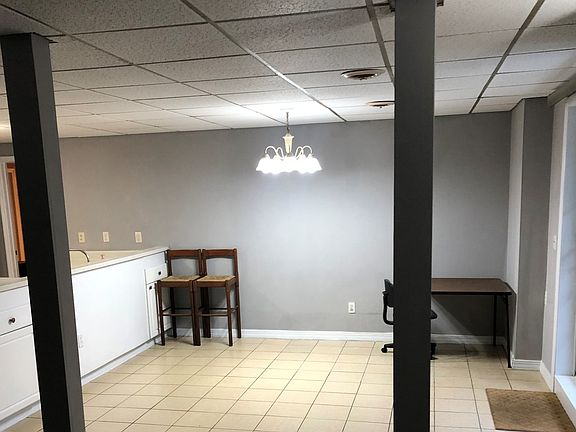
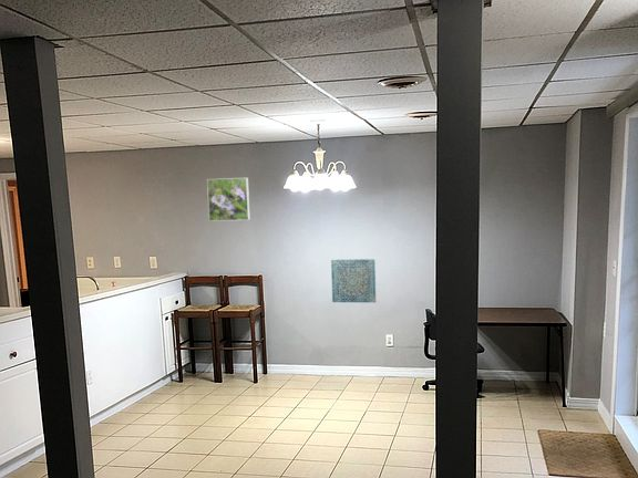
+ wall art [330,258,377,303]
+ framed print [206,177,250,222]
